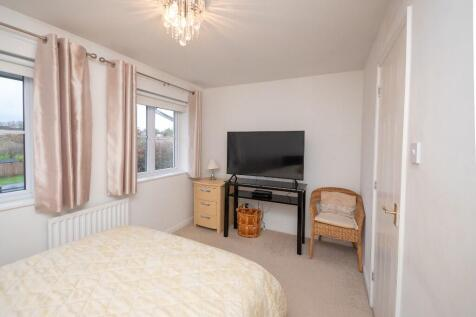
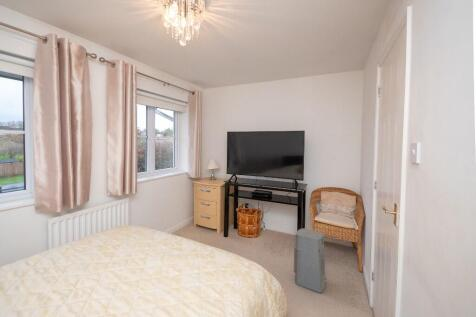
+ air purifier [293,228,327,294]
